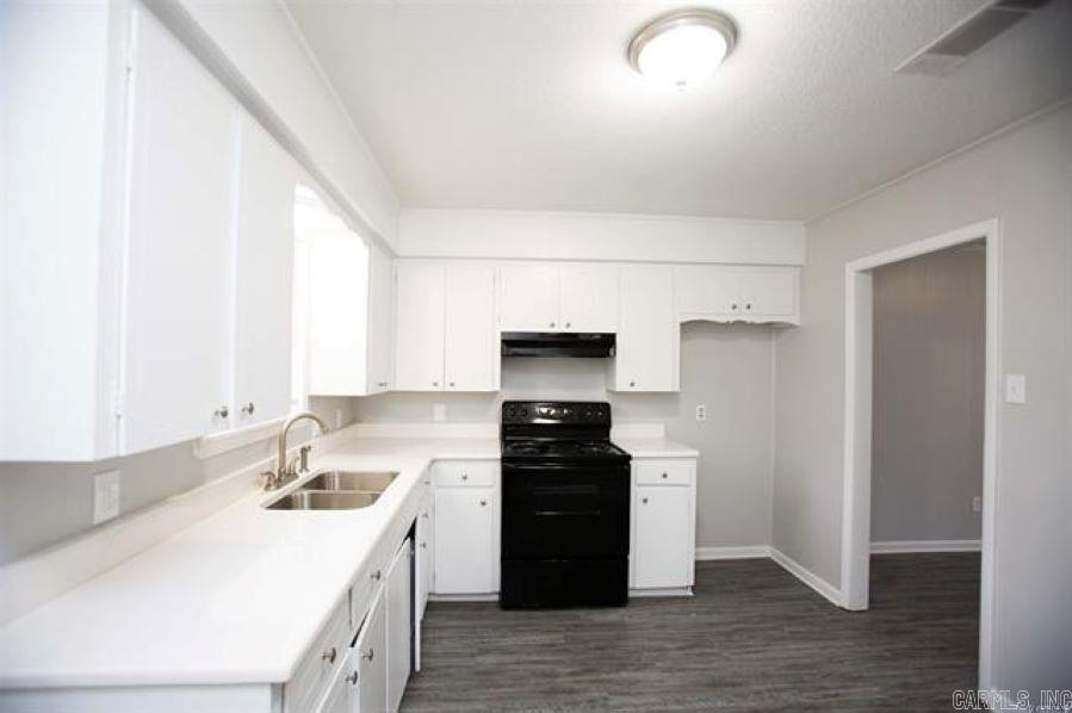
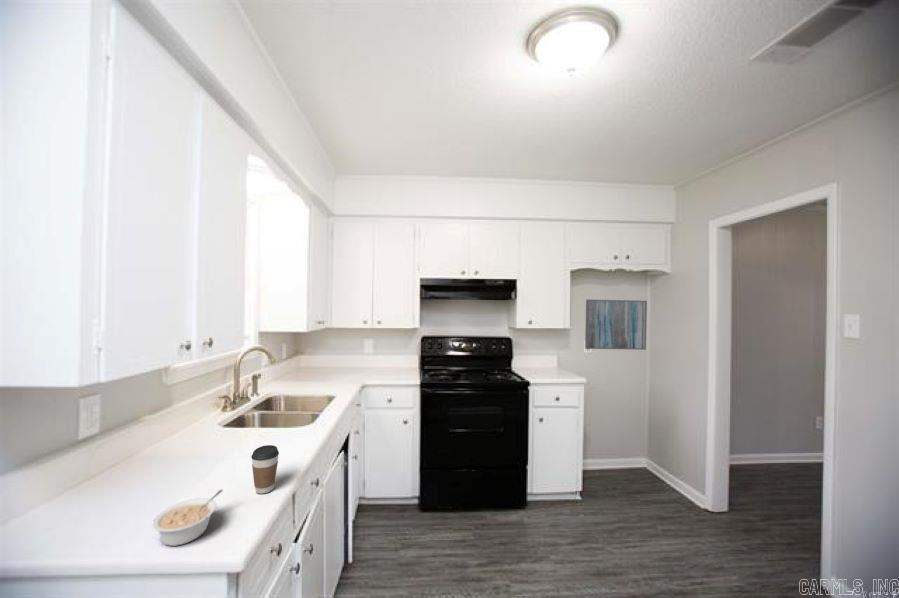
+ coffee cup [250,444,280,495]
+ legume [151,489,224,547]
+ wall art [584,299,648,351]
